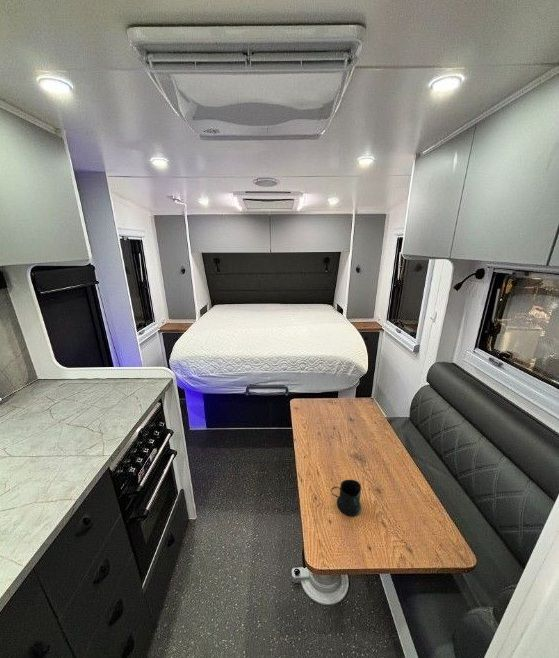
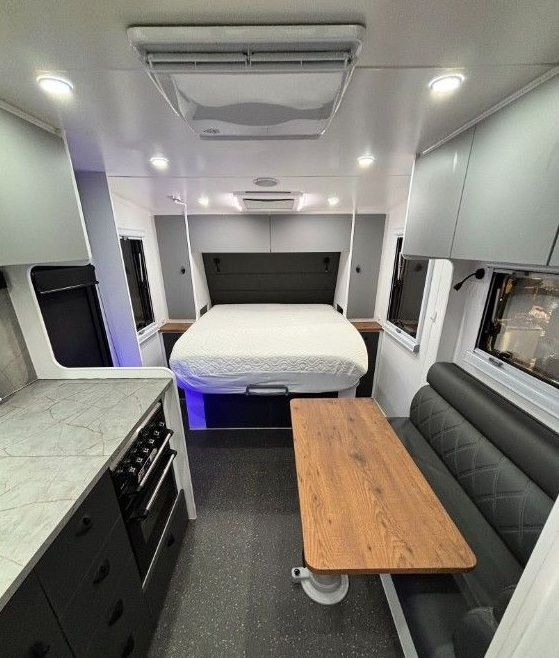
- mug [330,479,362,517]
